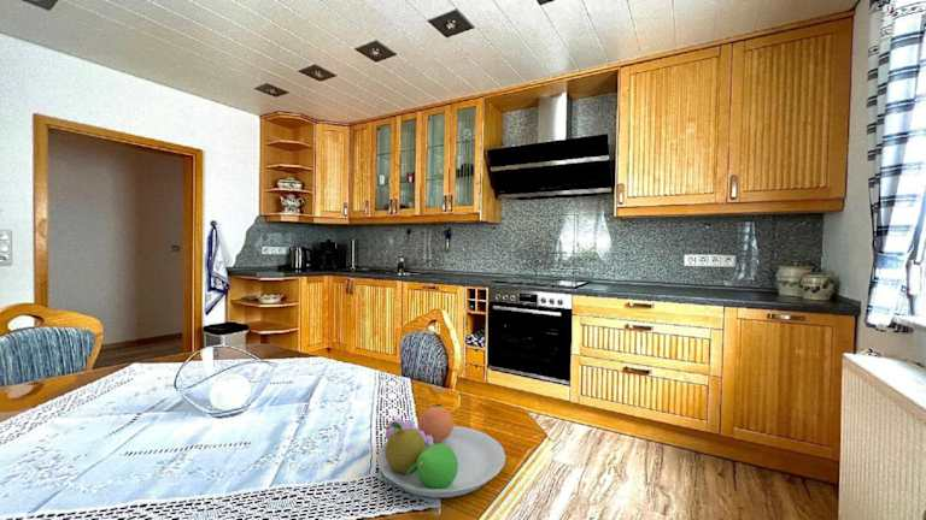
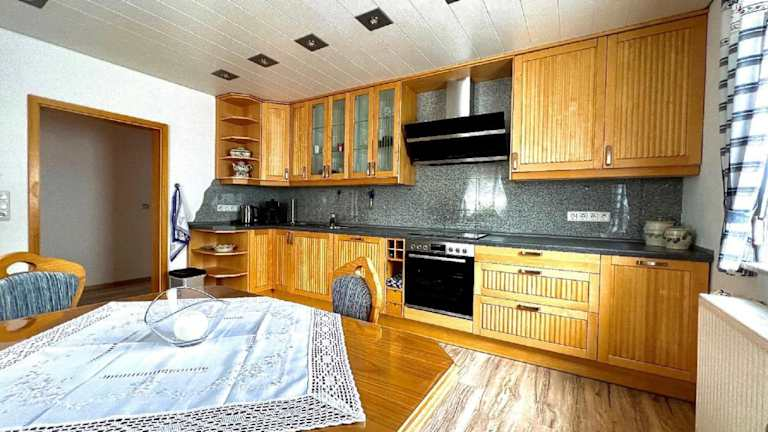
- fruit bowl [376,403,506,498]
